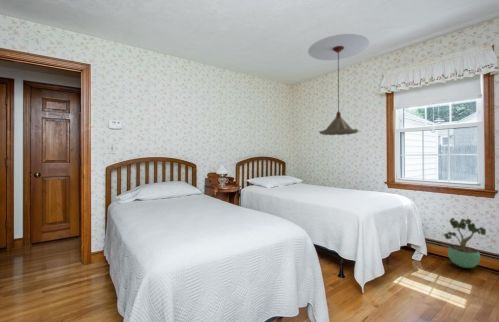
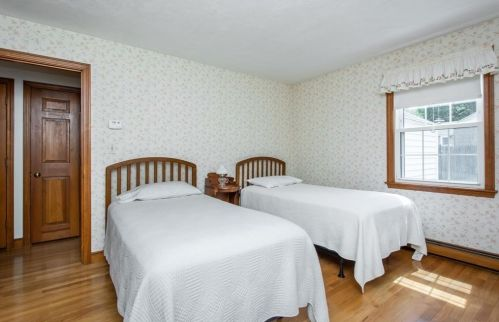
- potted plant [443,217,487,269]
- ceiling light fixture [307,33,370,136]
